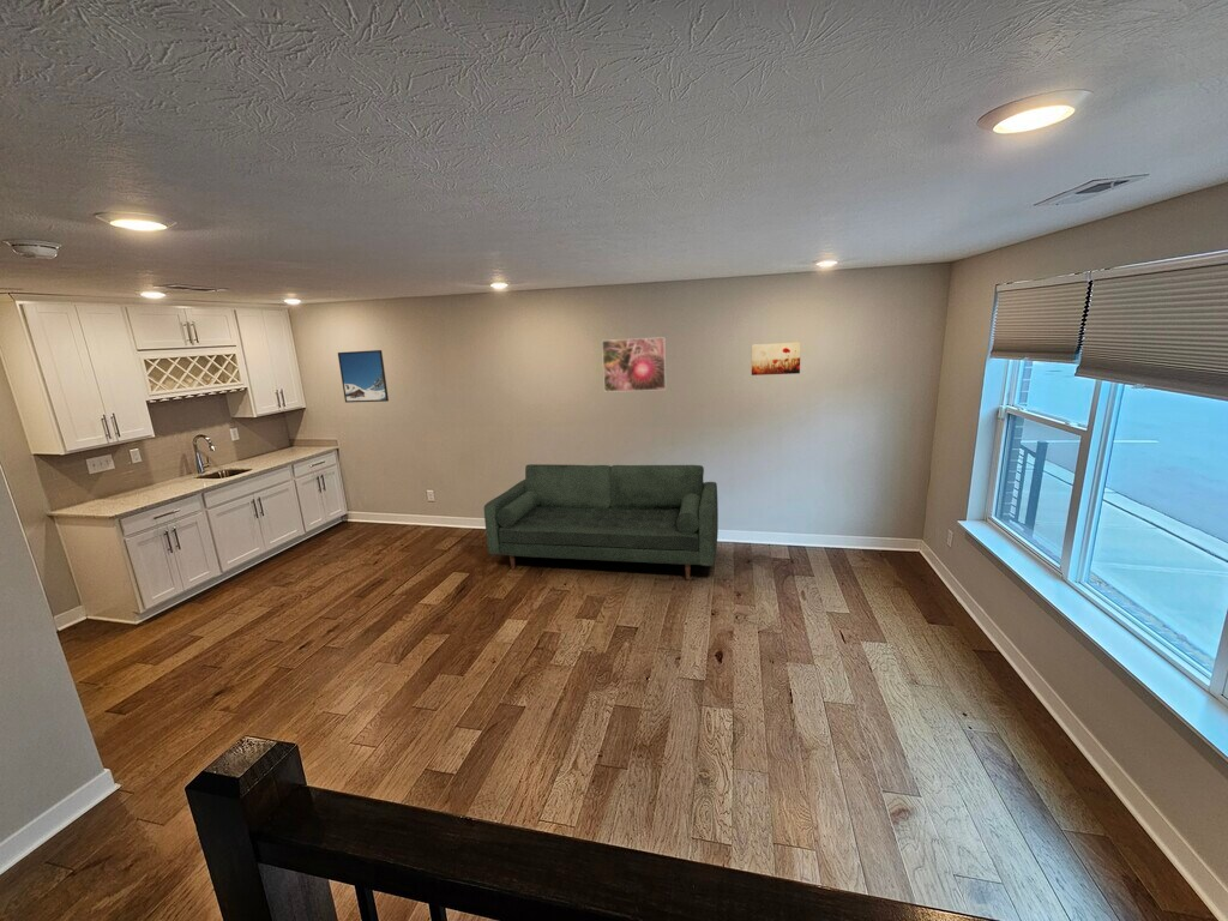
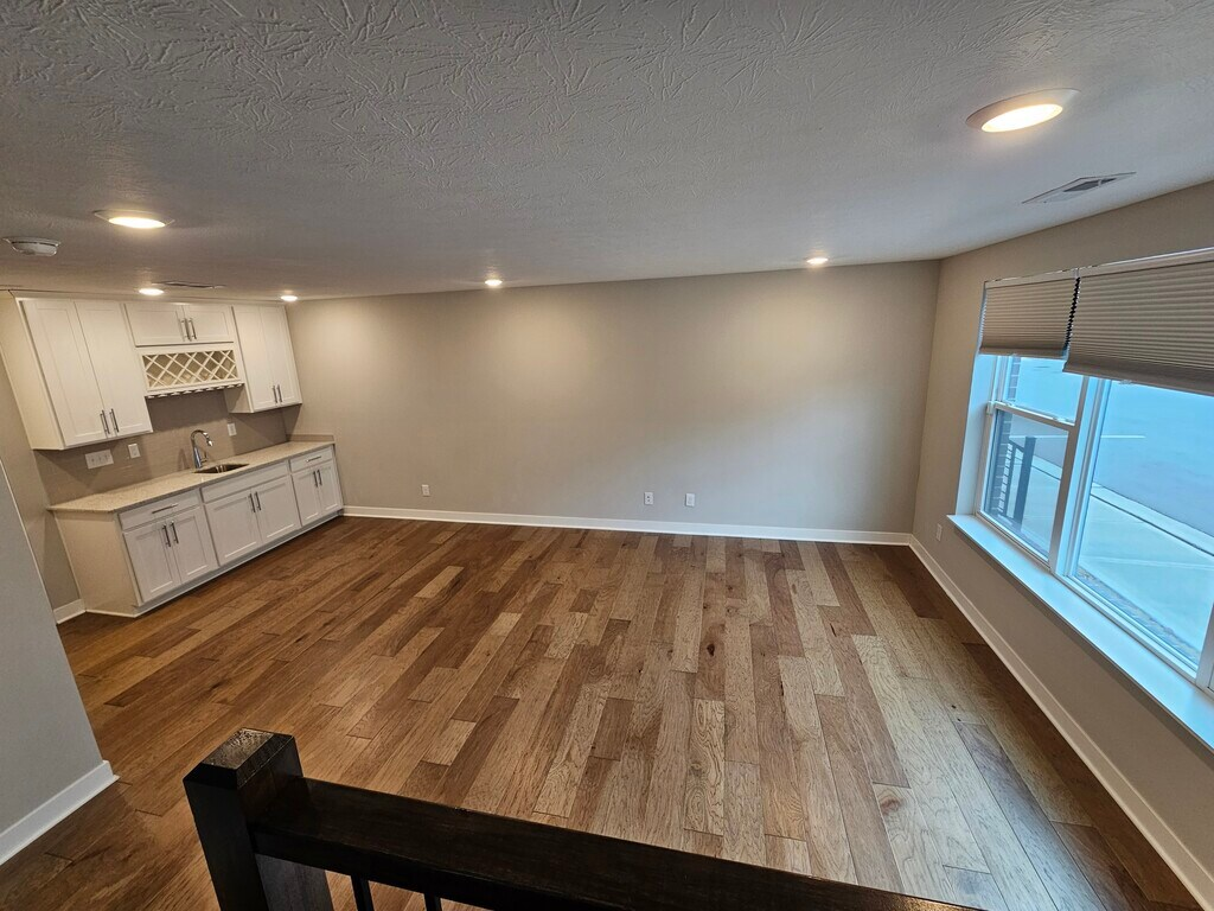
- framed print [337,349,390,404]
- sofa [483,463,720,580]
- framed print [601,336,667,393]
- wall art [751,341,802,377]
